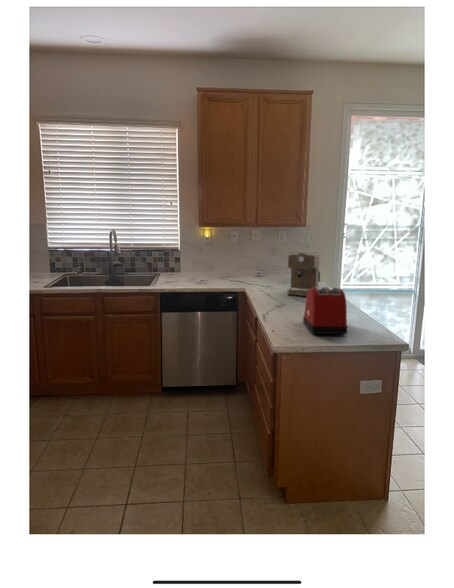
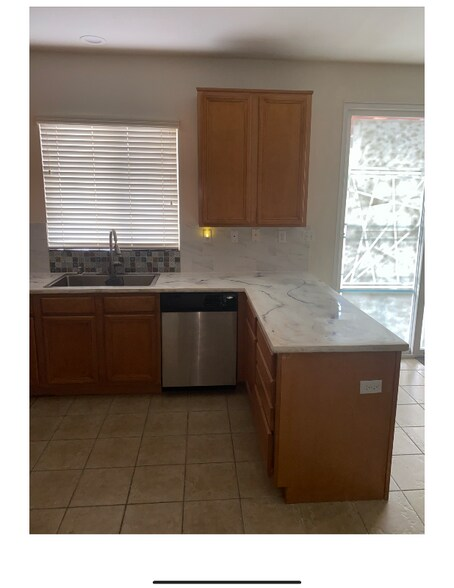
- coffee maker [286,251,321,297]
- toaster [302,286,348,335]
